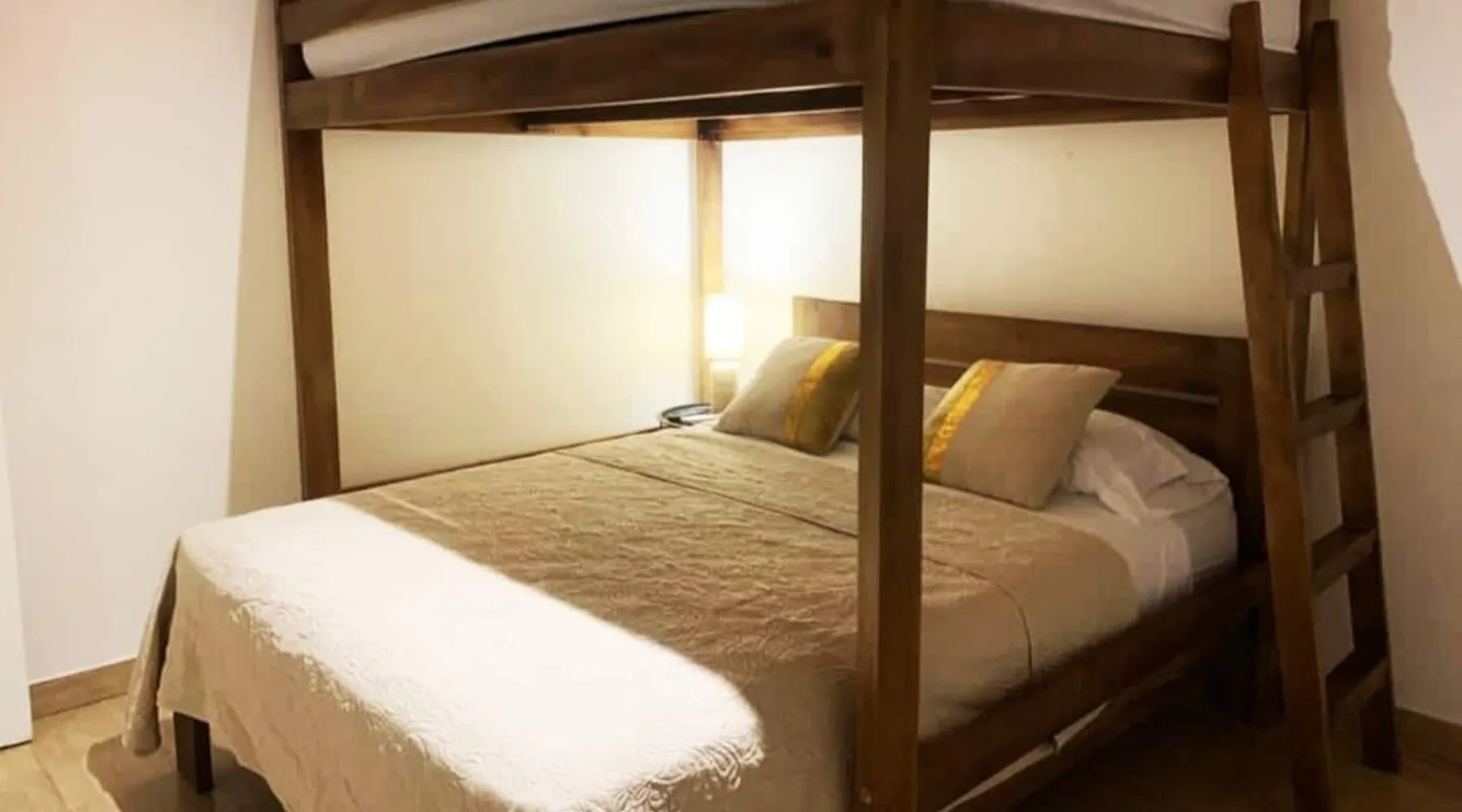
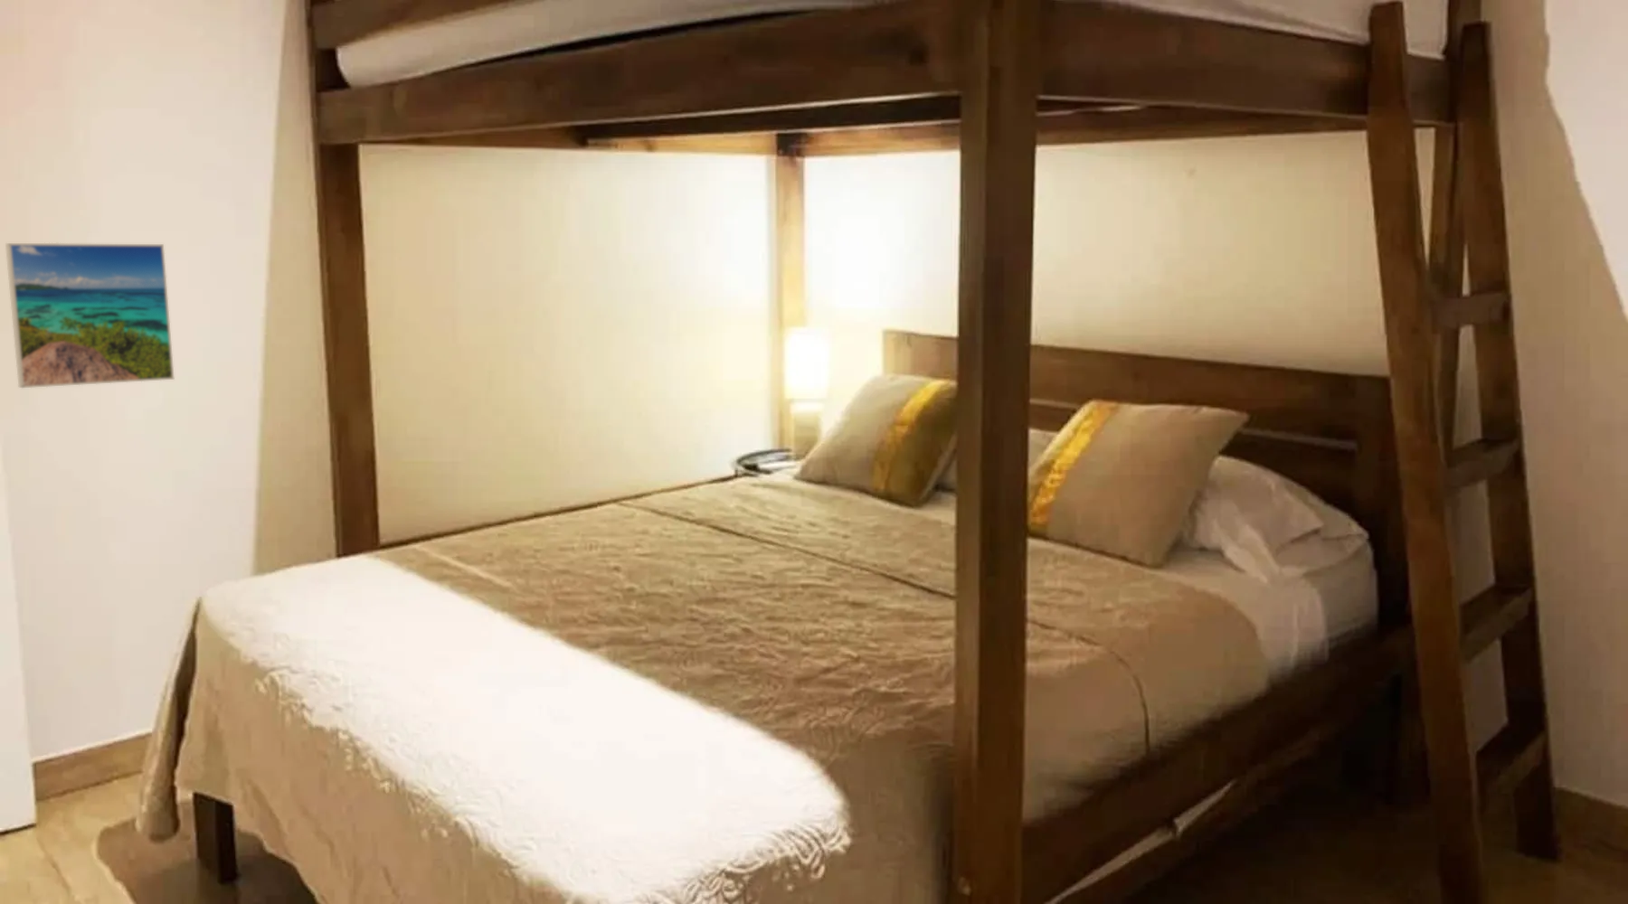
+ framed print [4,243,176,389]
